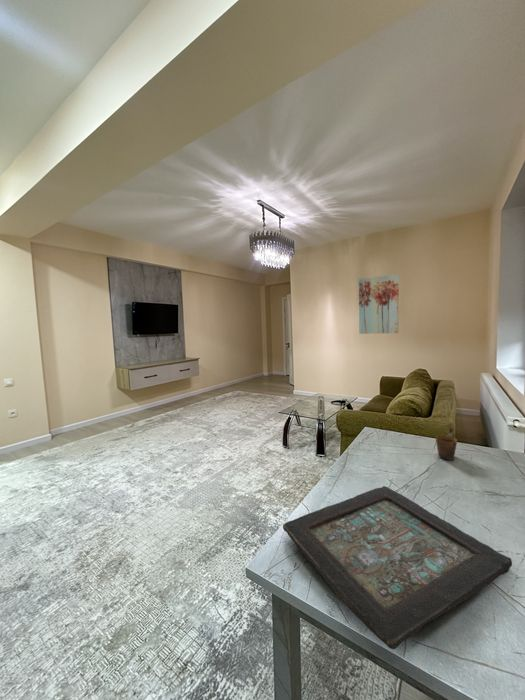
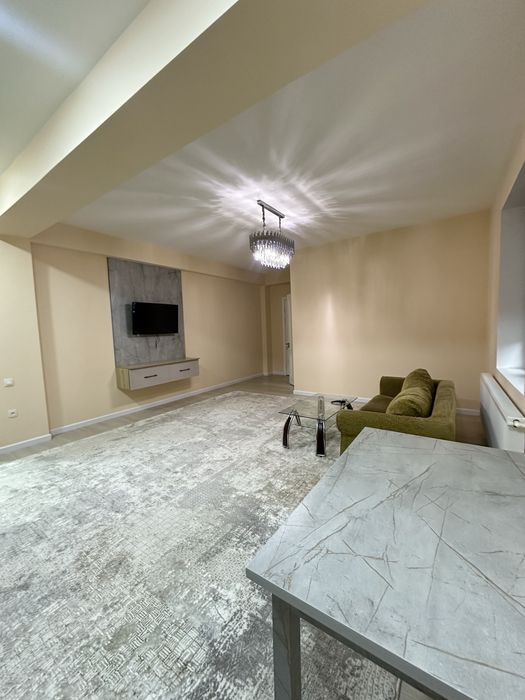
- wall art [358,273,400,335]
- mug [435,425,458,461]
- decorative tray [282,485,513,650]
